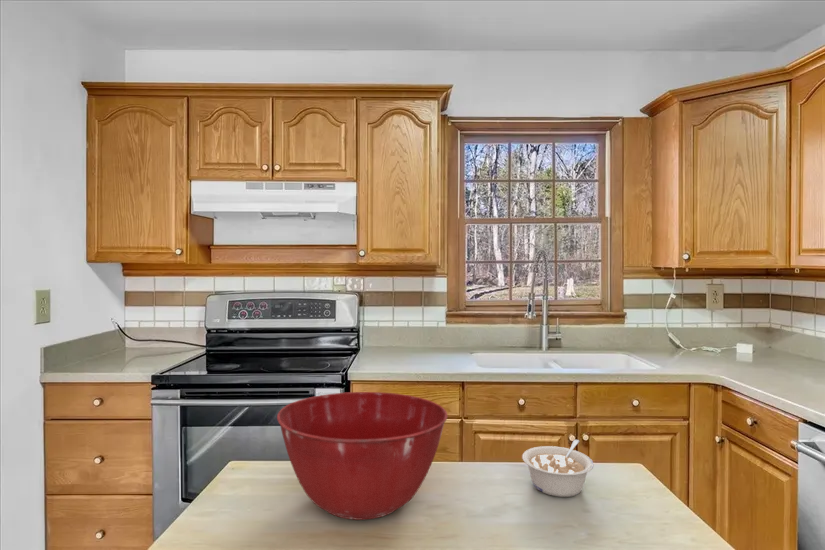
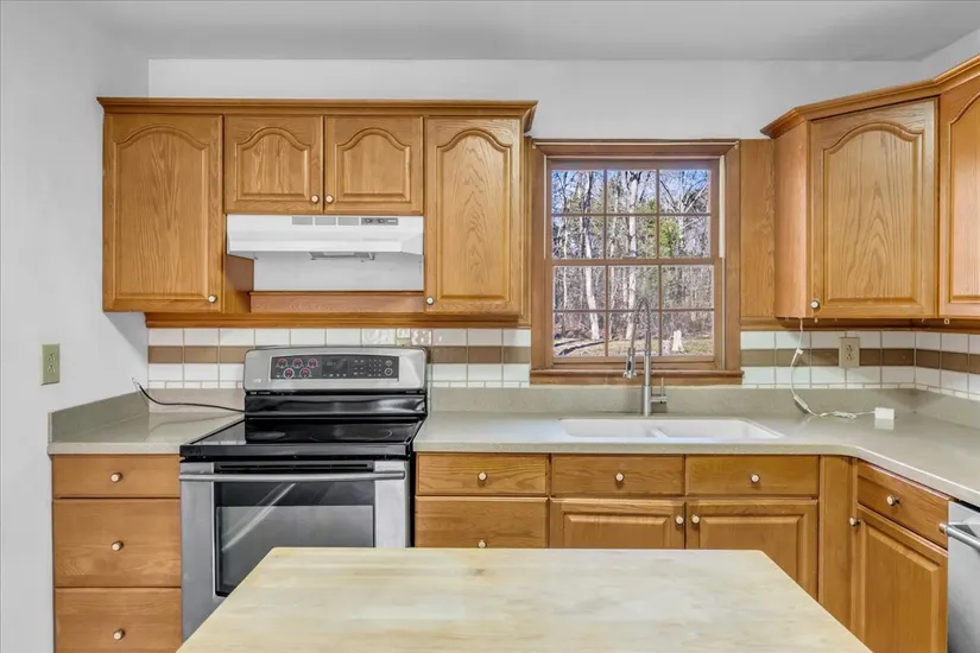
- mixing bowl [276,391,449,521]
- legume [521,439,595,498]
